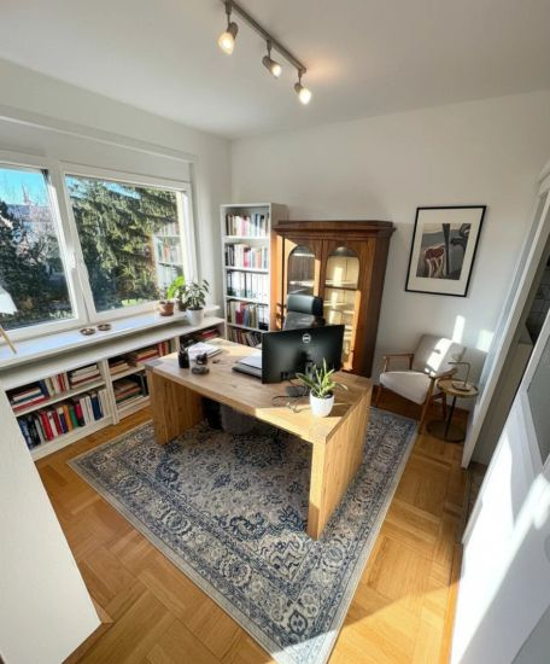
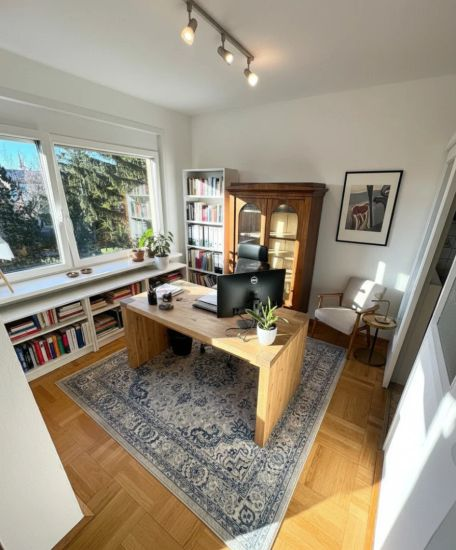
- waste bin [220,403,257,436]
